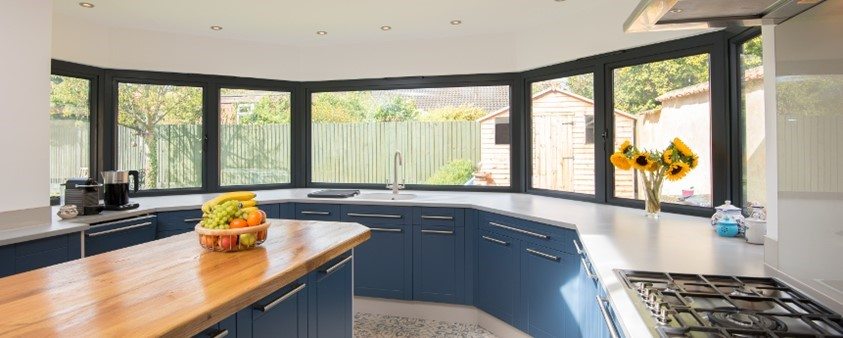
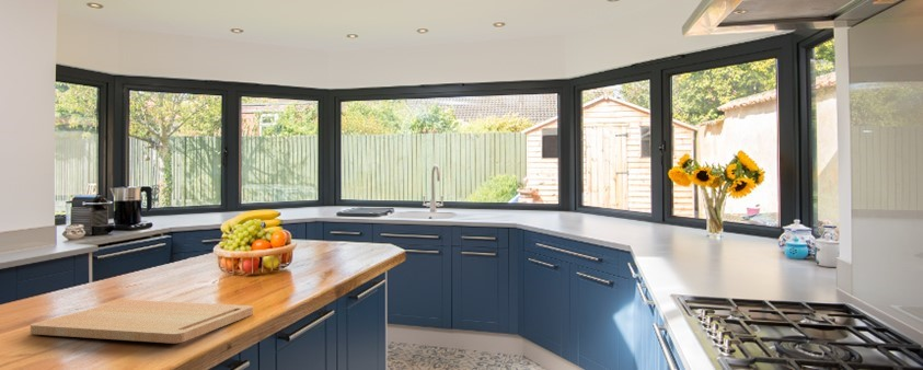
+ cutting board [30,299,254,345]
